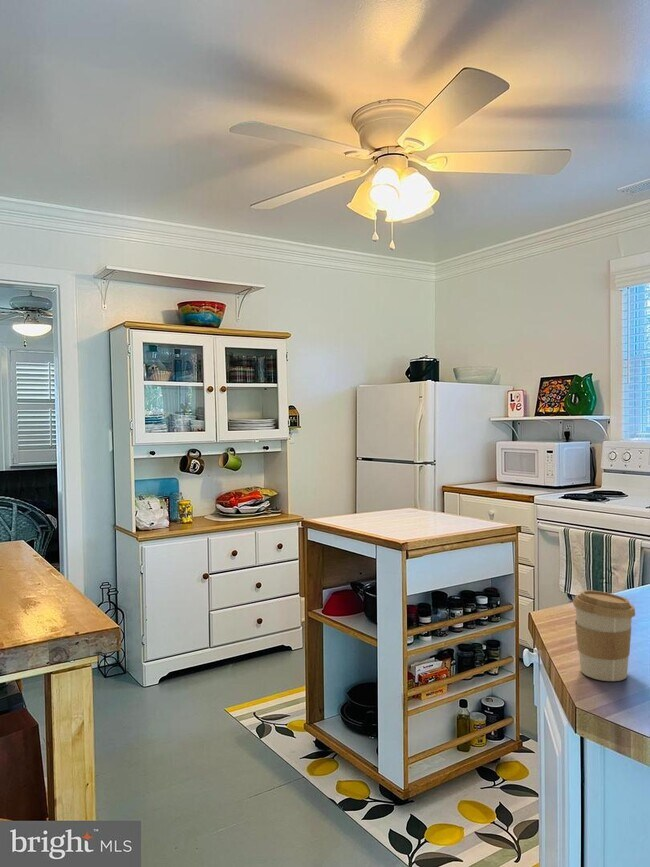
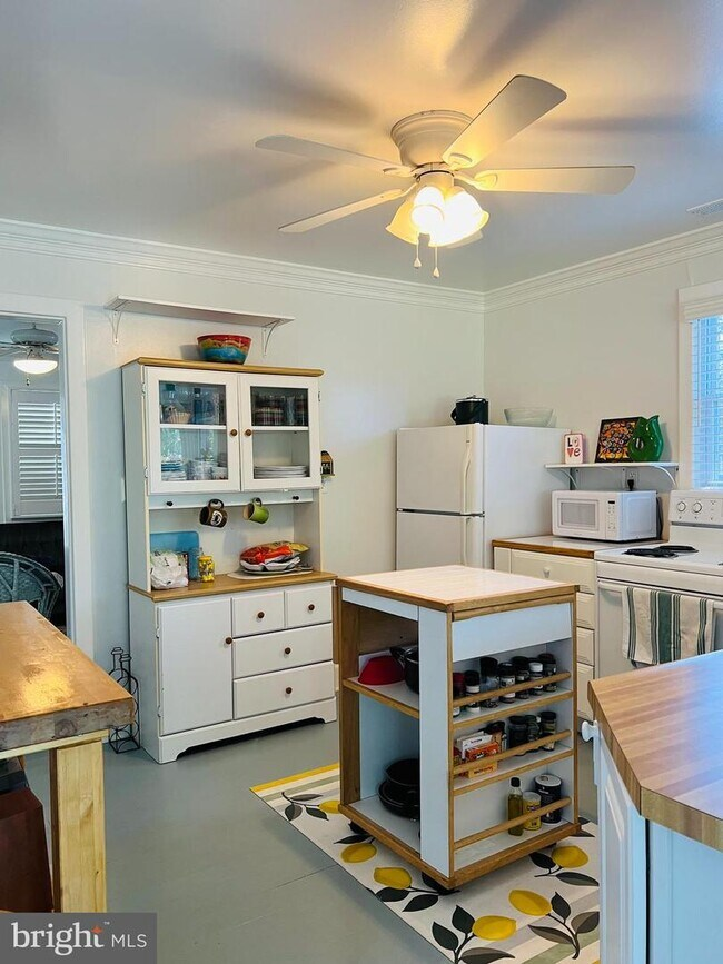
- coffee cup [572,589,636,682]
